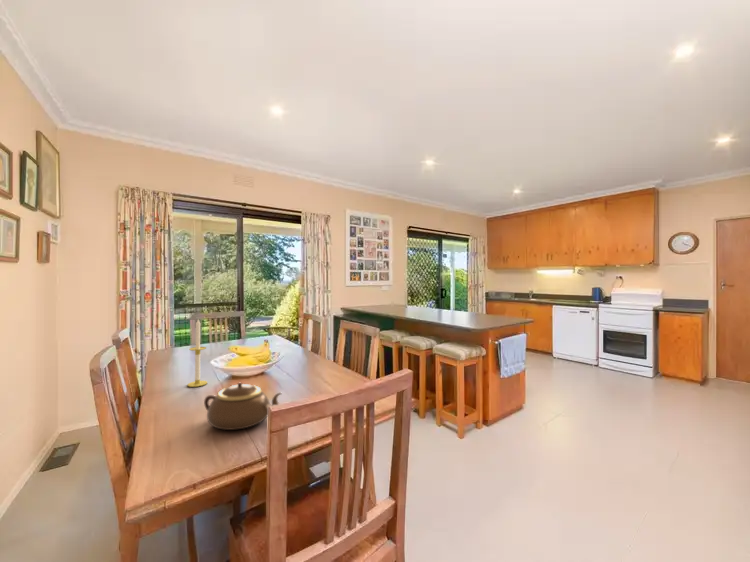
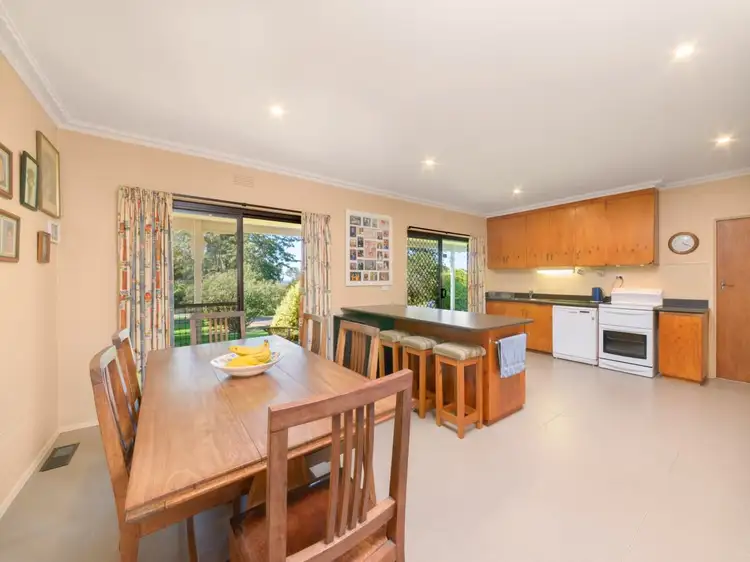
- candle [186,318,208,388]
- teapot [203,382,282,431]
